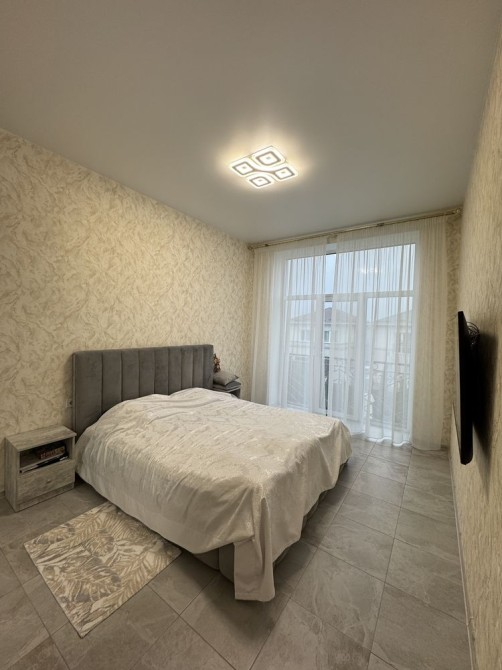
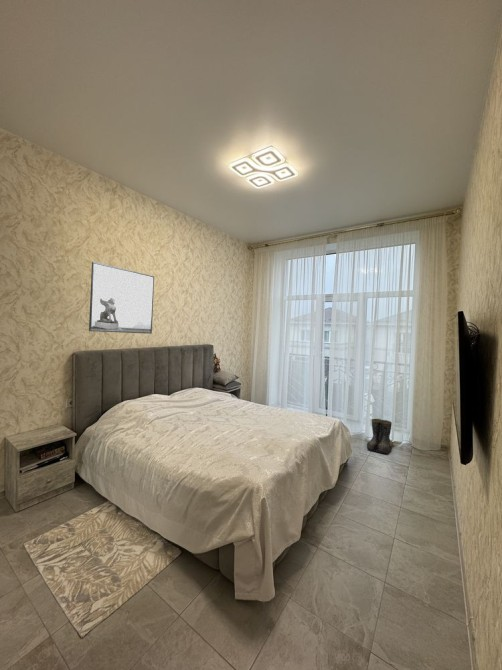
+ boots [366,418,393,454]
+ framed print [88,261,155,335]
